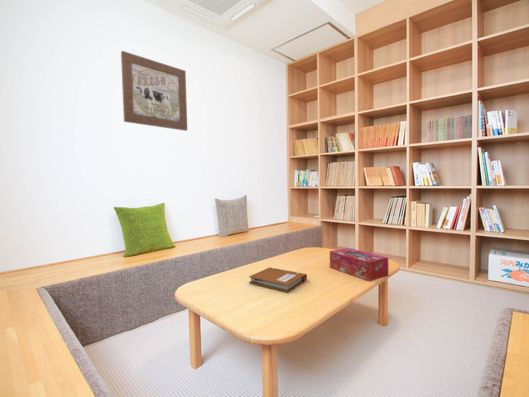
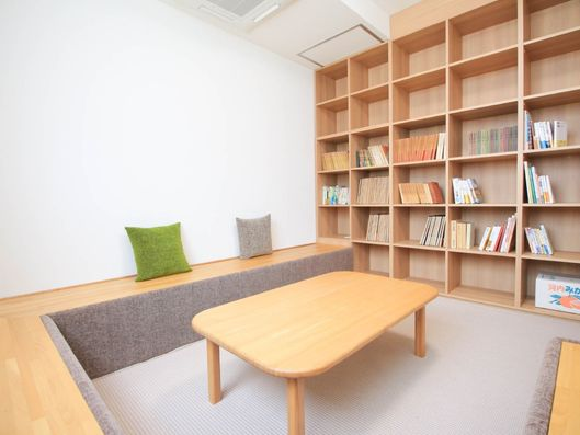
- wall art [120,50,188,132]
- notebook [248,266,308,293]
- tissue box [329,247,389,282]
